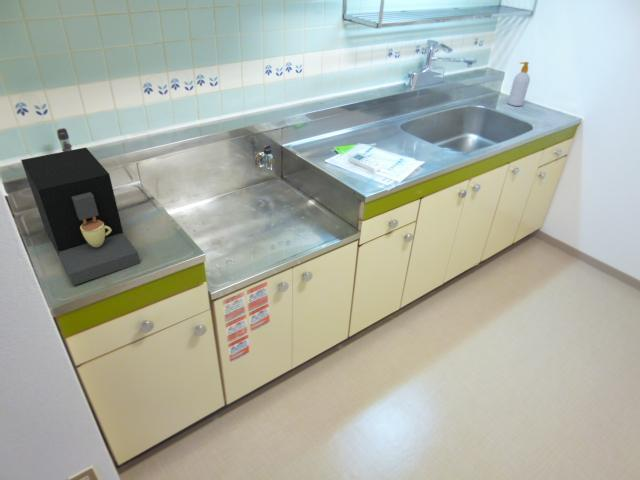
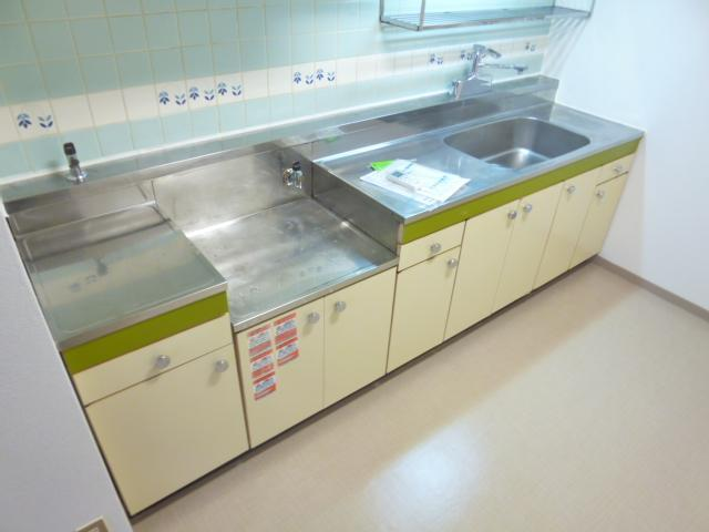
- coffee maker [20,146,141,287]
- soap bottle [507,61,531,107]
